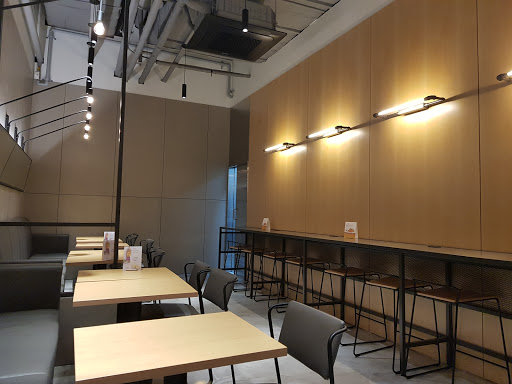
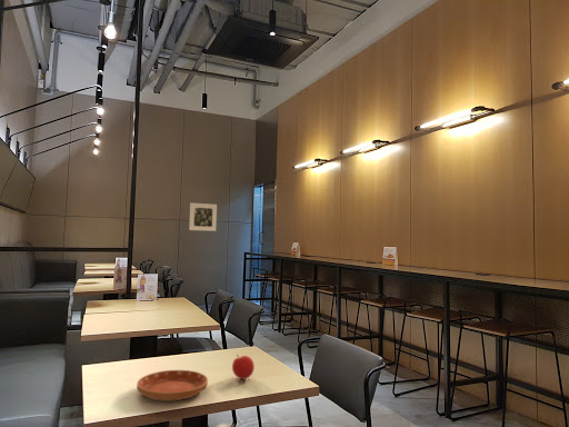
+ saucer [136,369,209,401]
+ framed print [188,202,218,232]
+ fruit [231,354,256,380]
